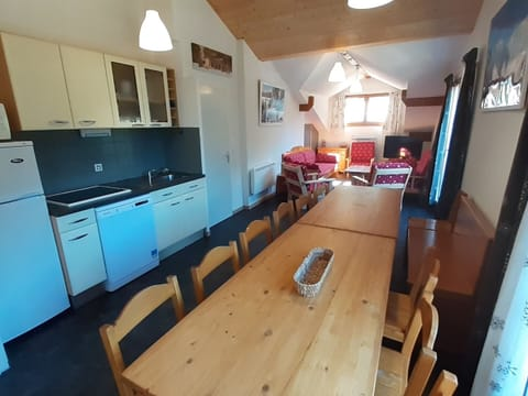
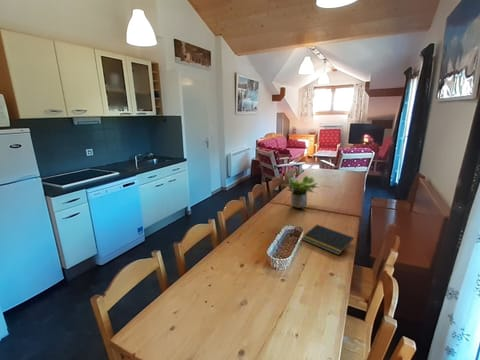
+ potted plant [281,173,322,209]
+ notepad [301,224,355,256]
